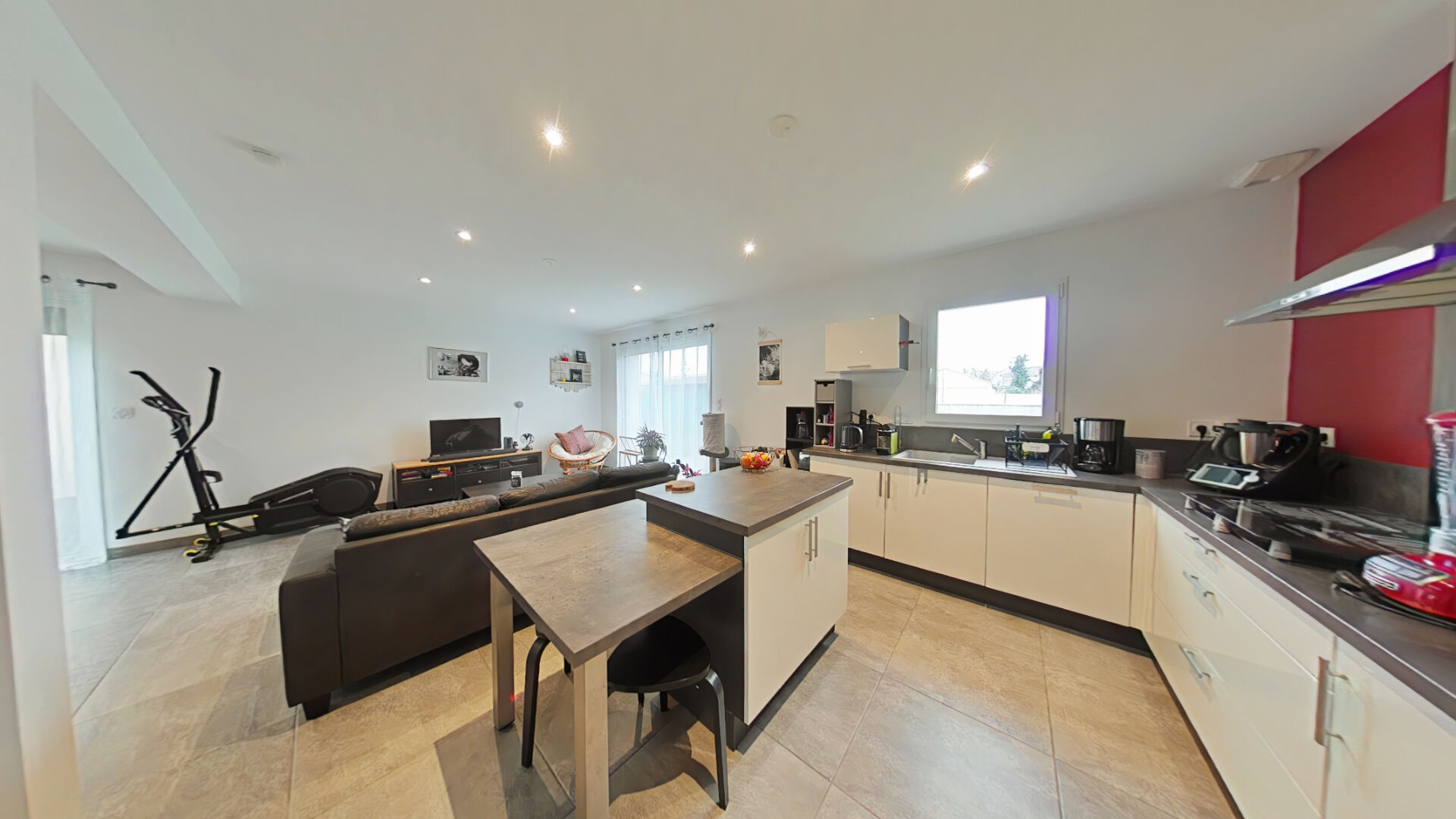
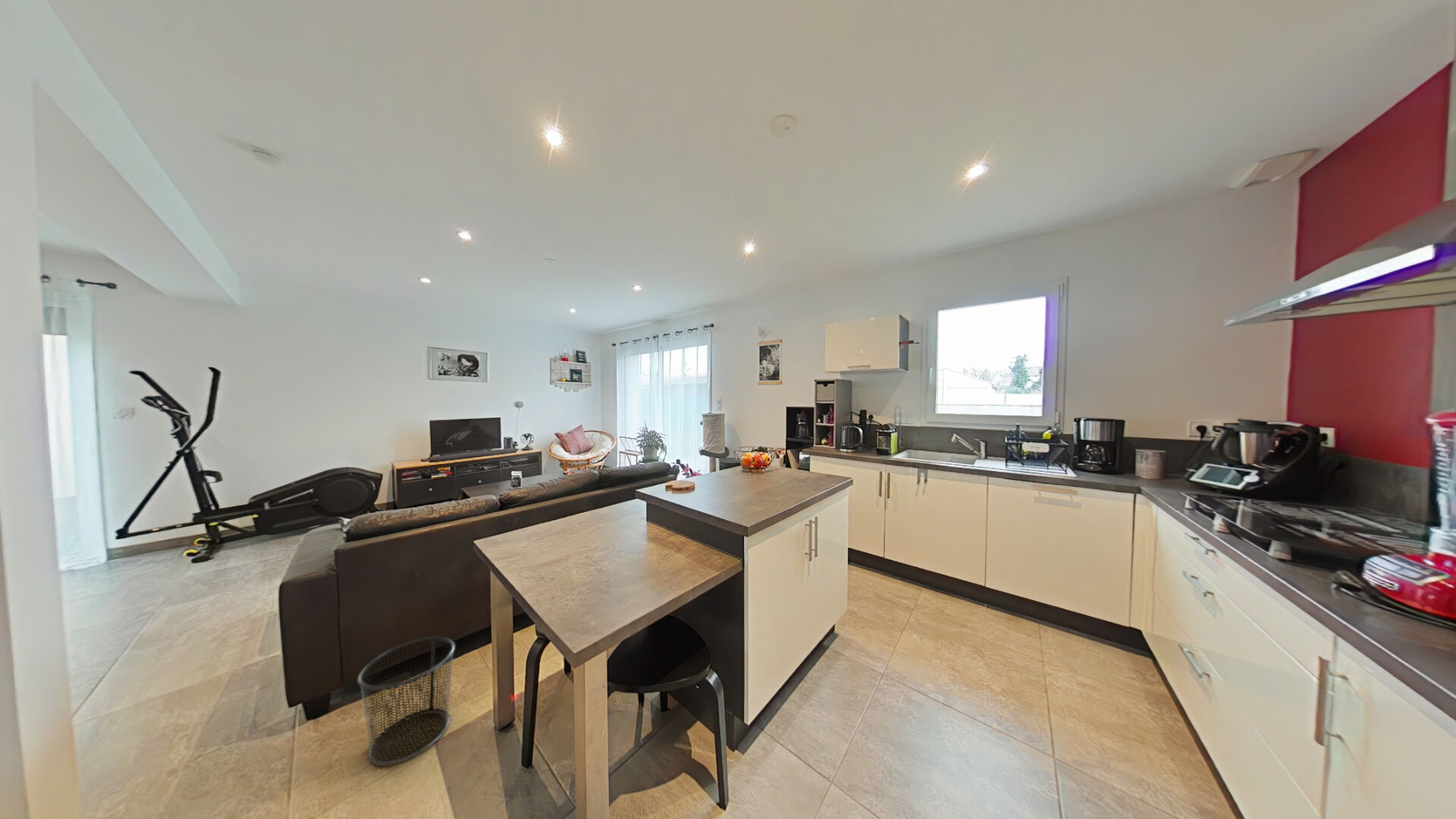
+ waste bin [356,636,456,766]
